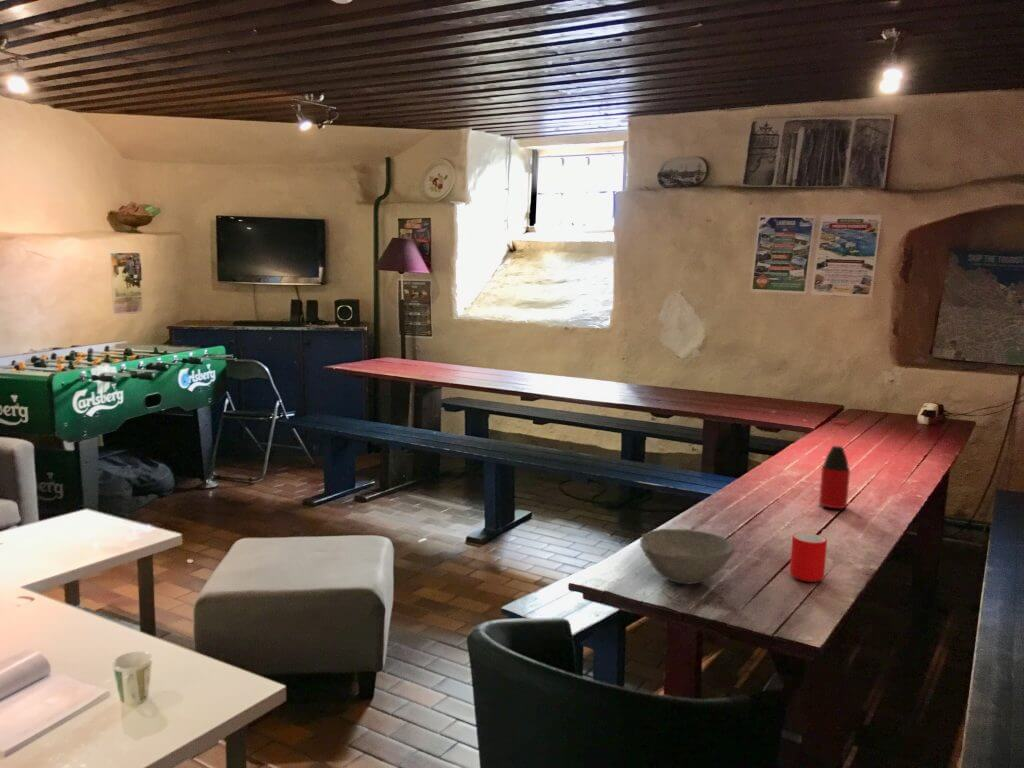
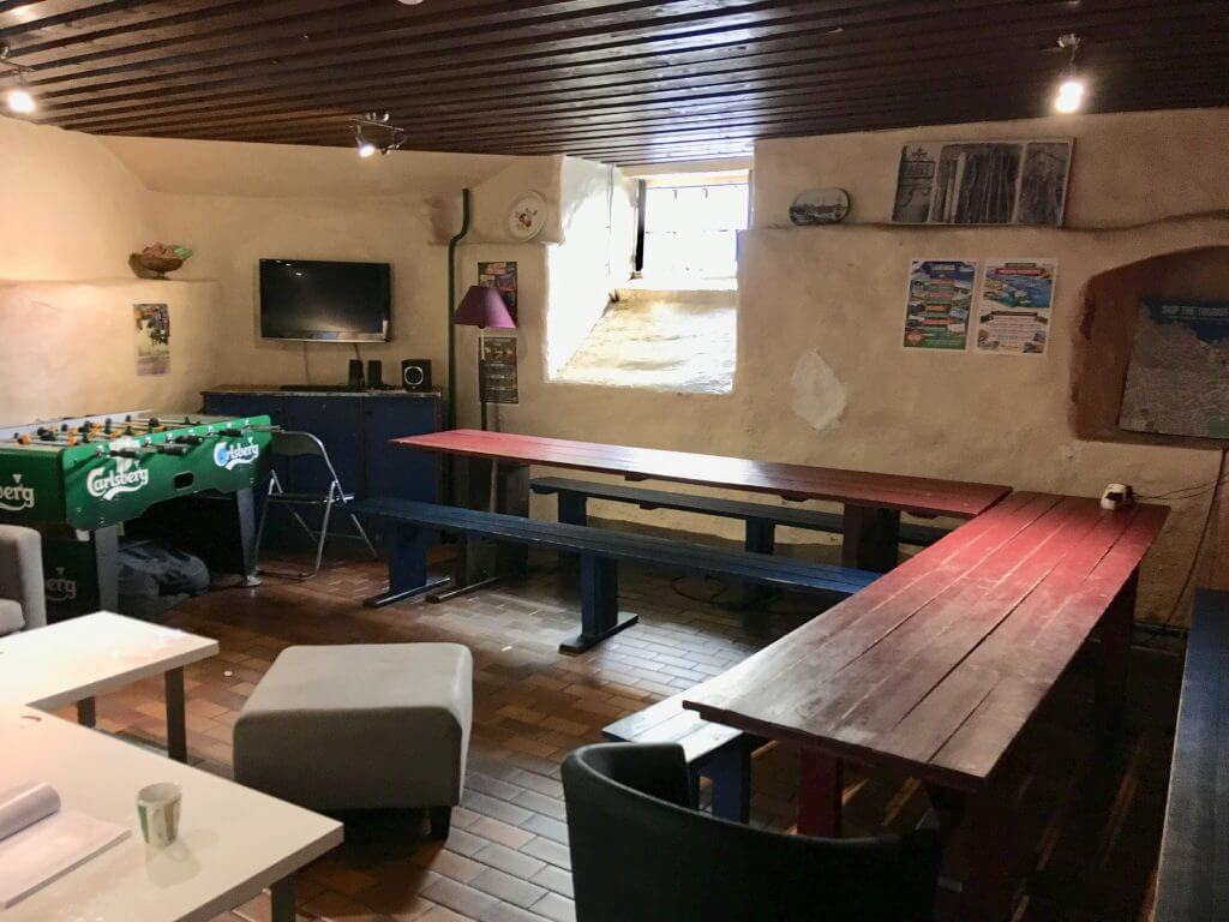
- bowl [639,528,736,585]
- bottle [818,420,851,510]
- cup [789,532,828,583]
